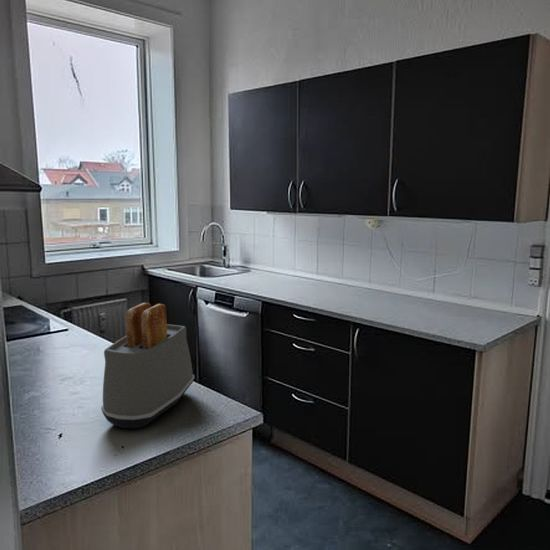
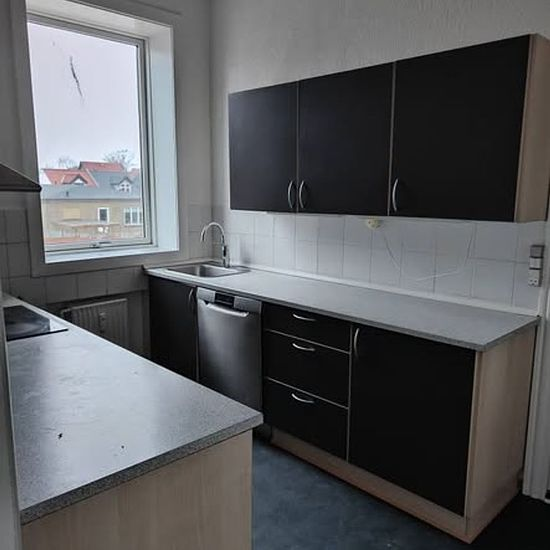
- toaster [100,302,195,429]
